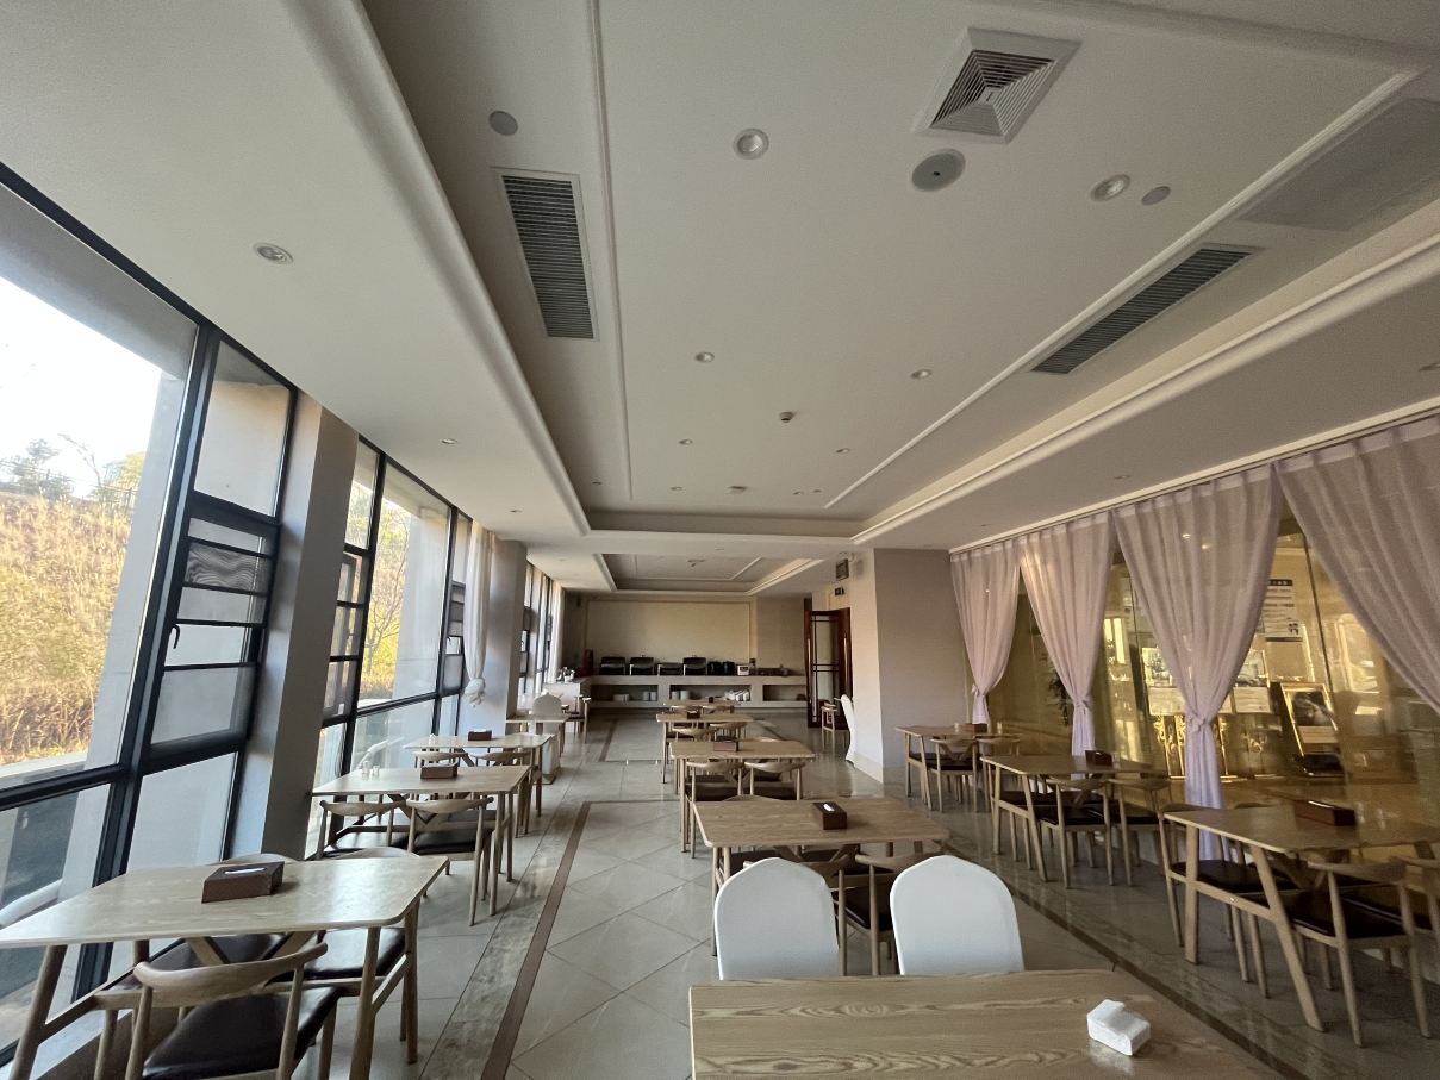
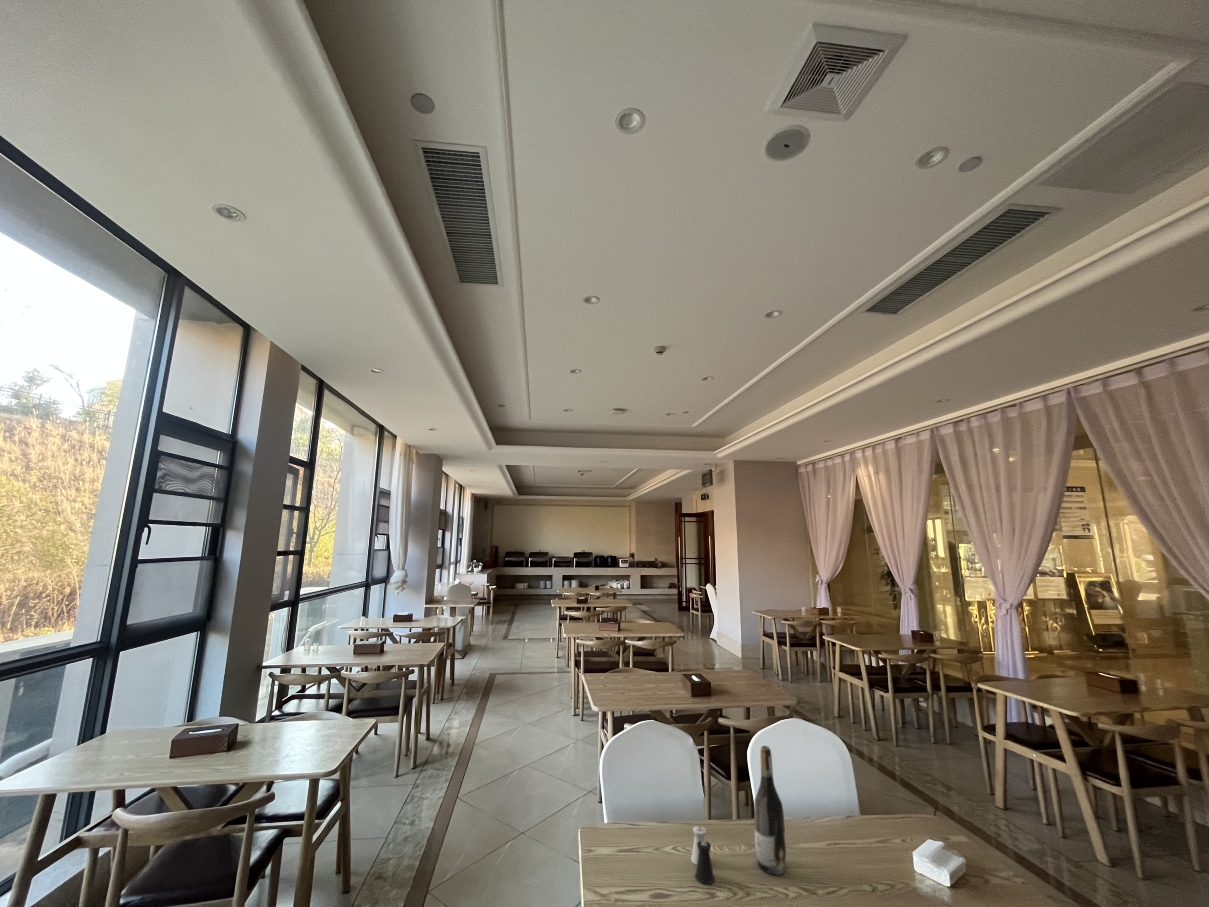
+ salt and pepper shaker [690,825,716,884]
+ wine bottle [753,745,787,875]
